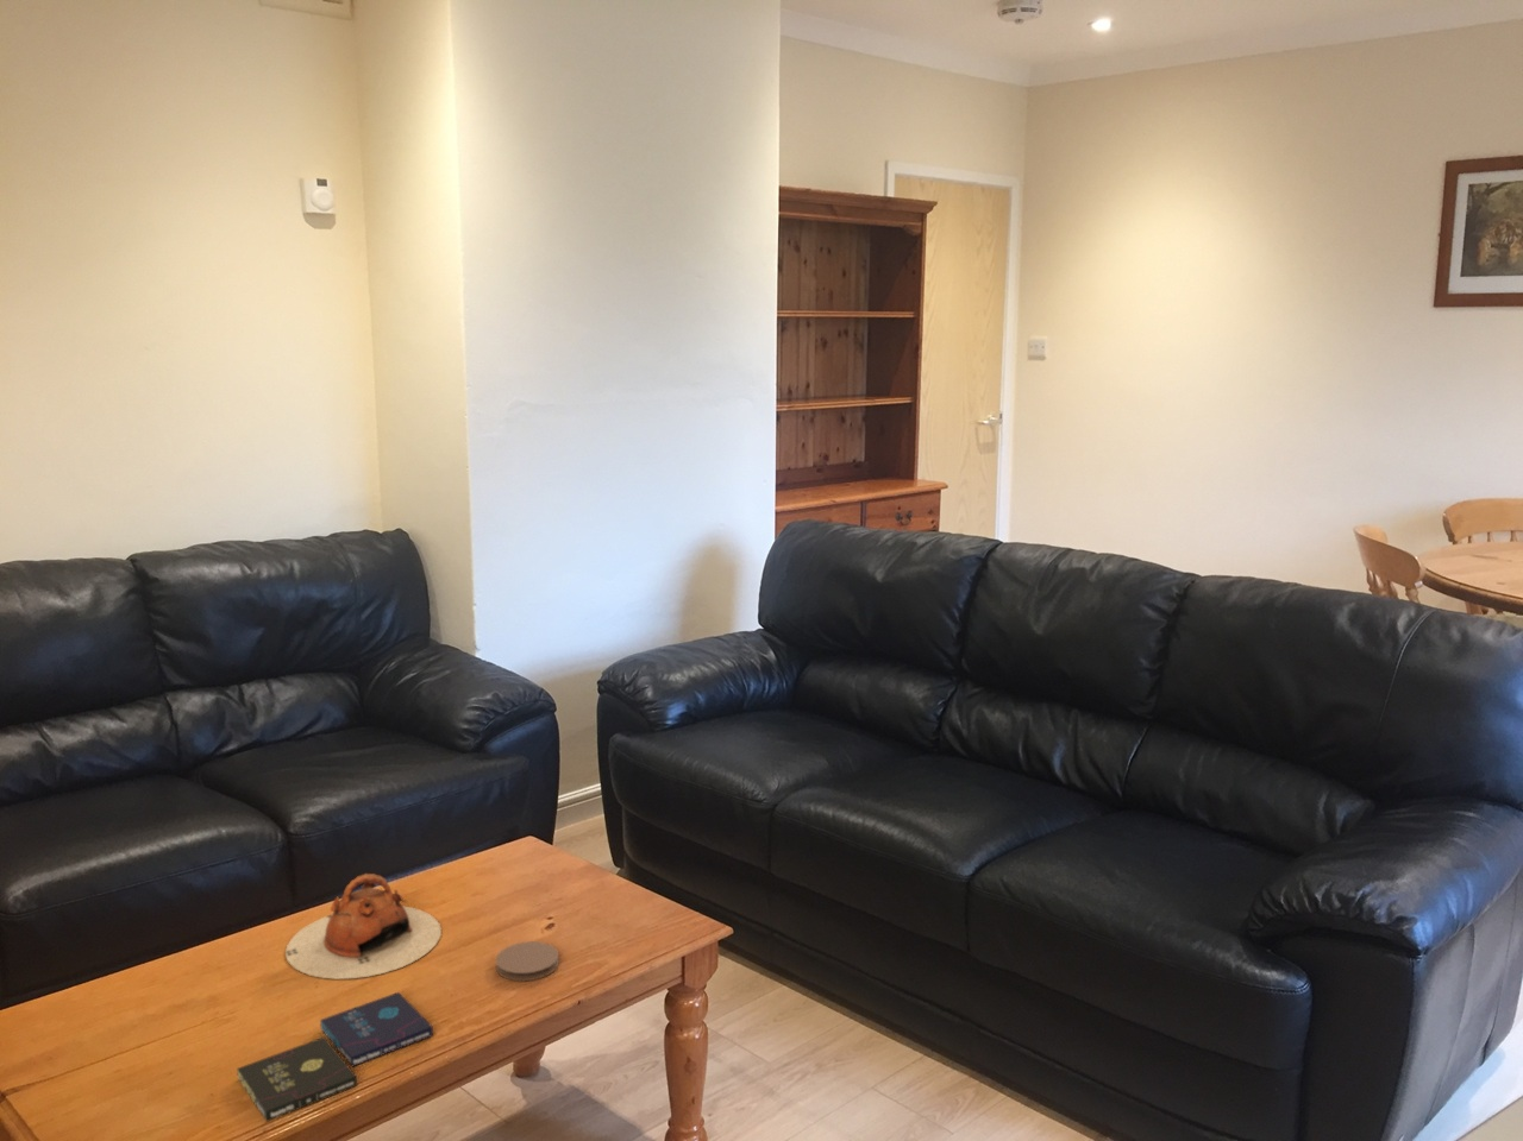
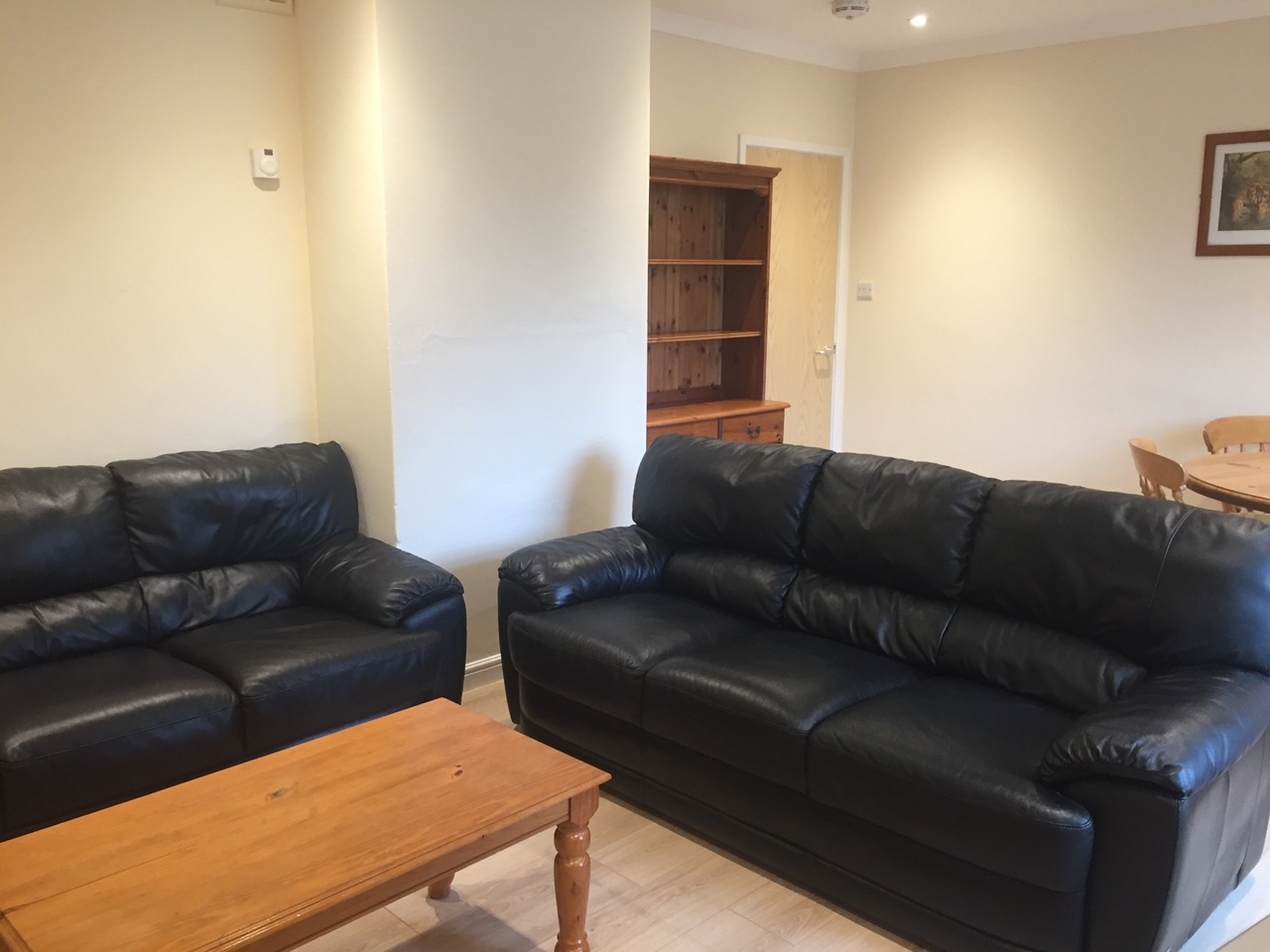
- teapot [284,873,443,980]
- coaster [495,940,560,982]
- music album box set [235,991,434,1123]
